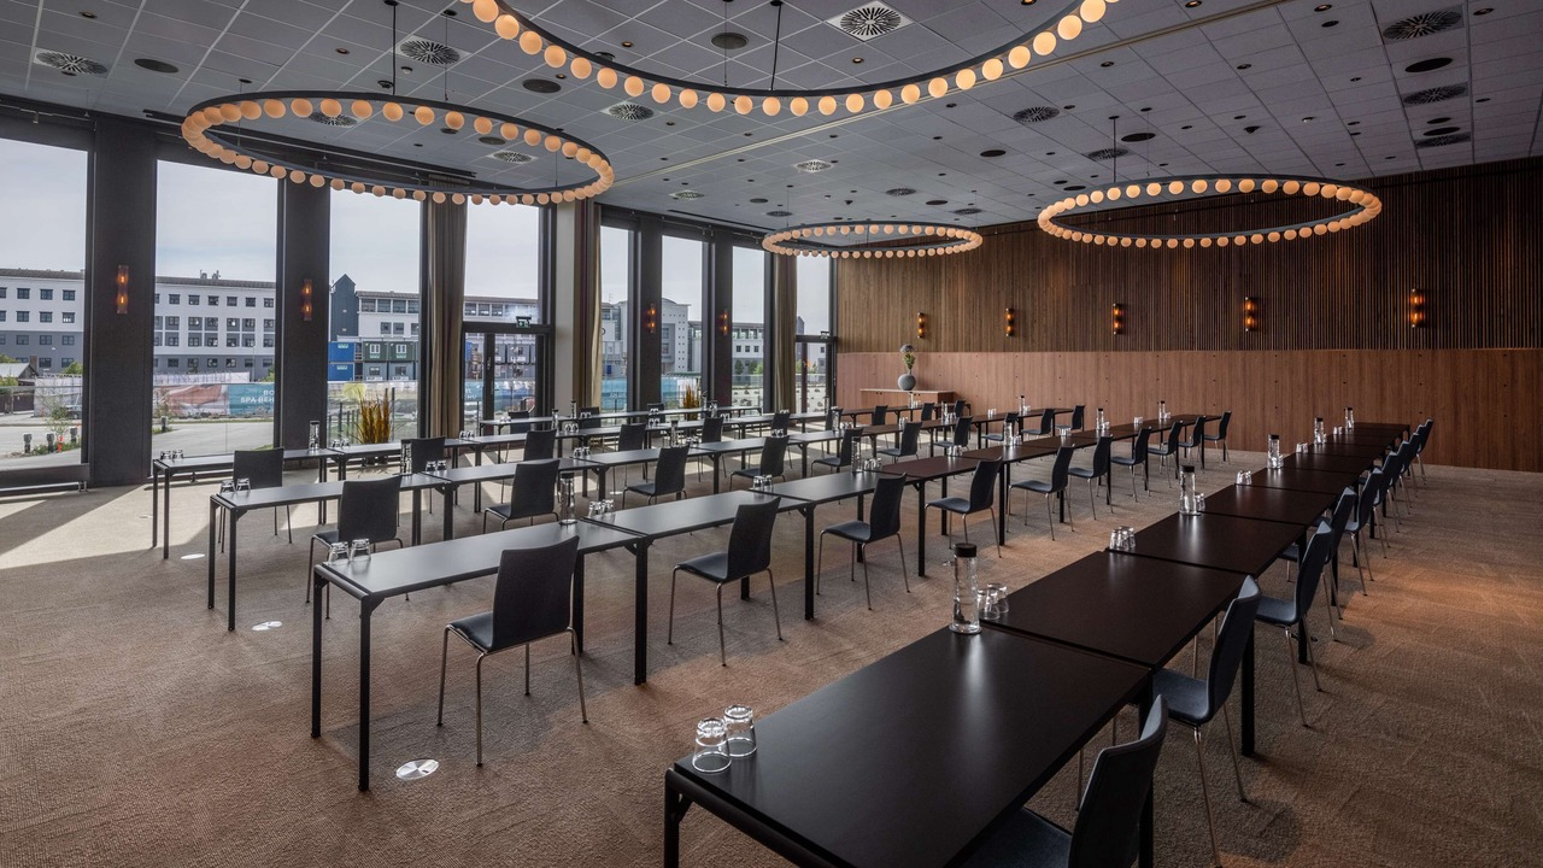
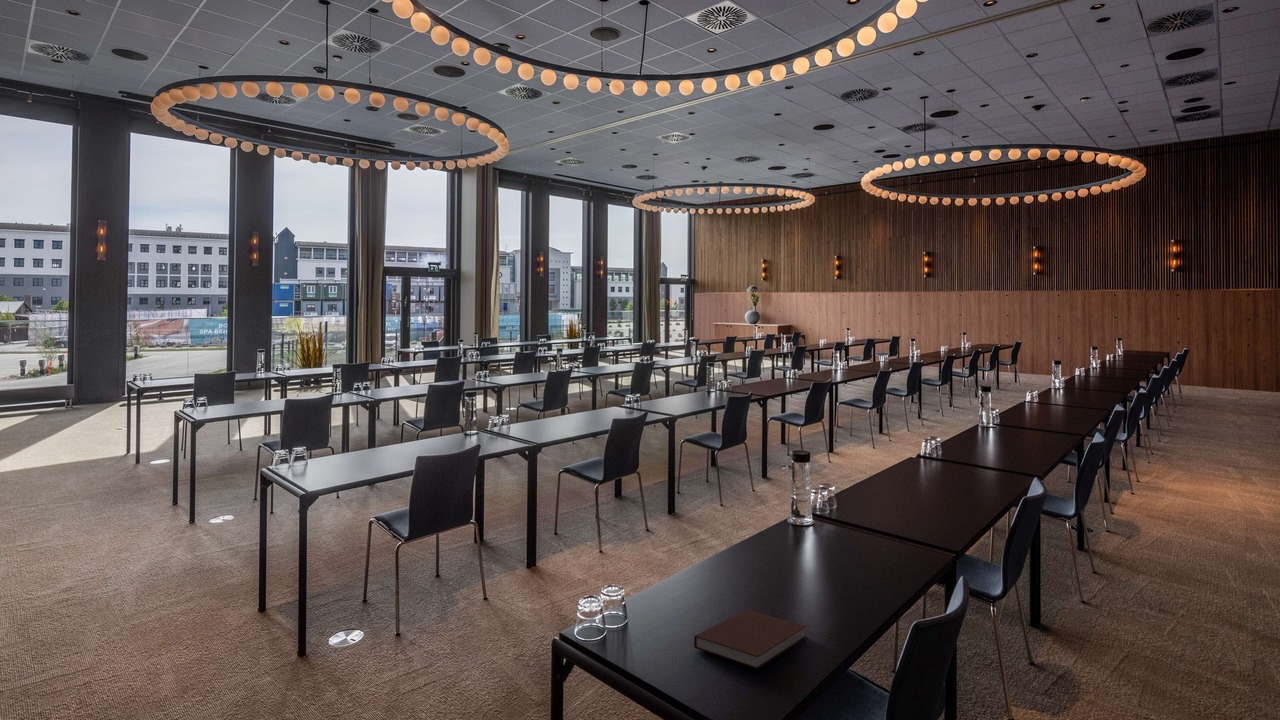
+ notebook [693,609,808,670]
